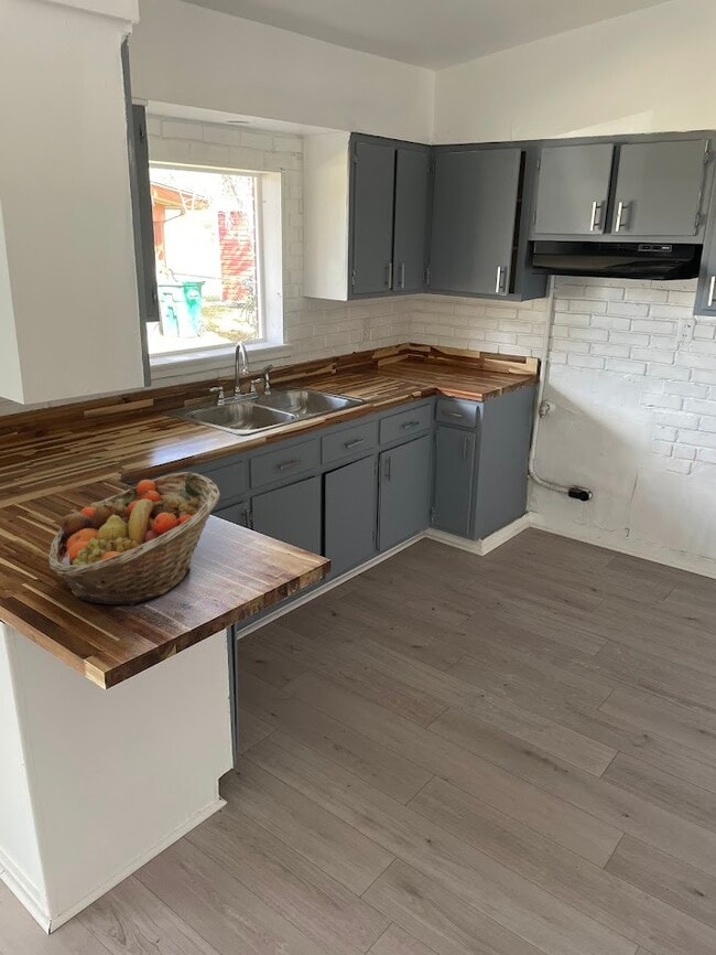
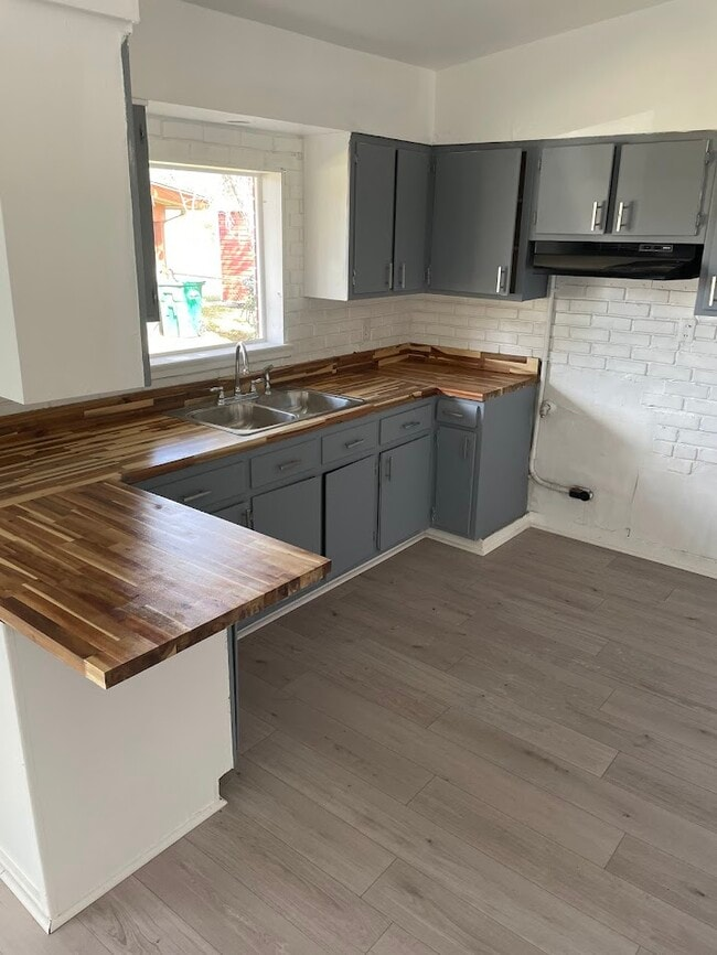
- fruit basket [47,471,221,607]
